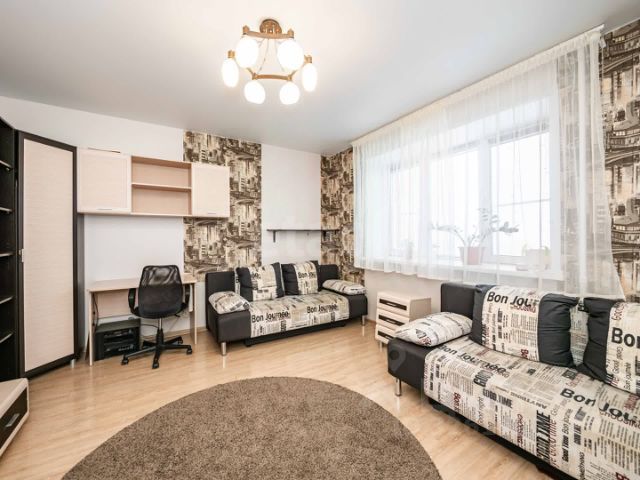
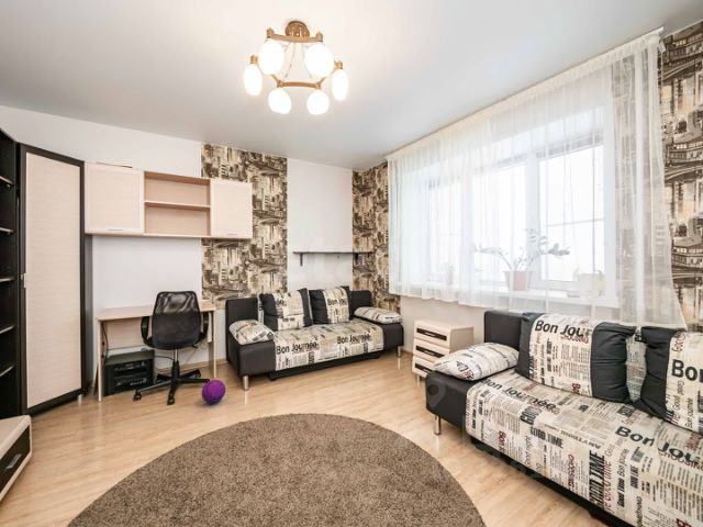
+ ball [200,379,226,405]
